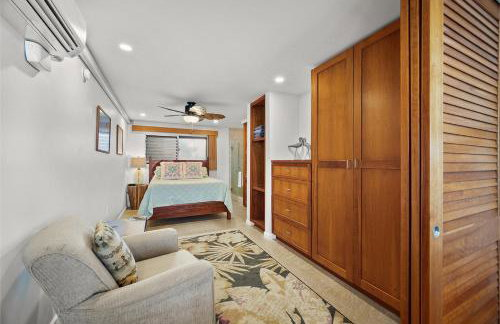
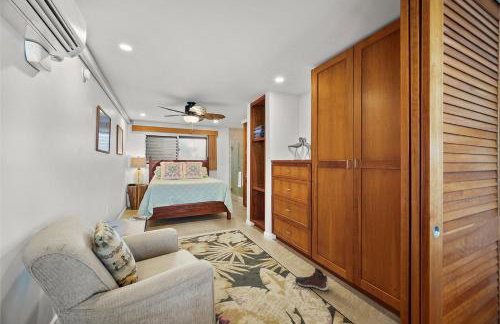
+ sneaker [294,267,329,292]
